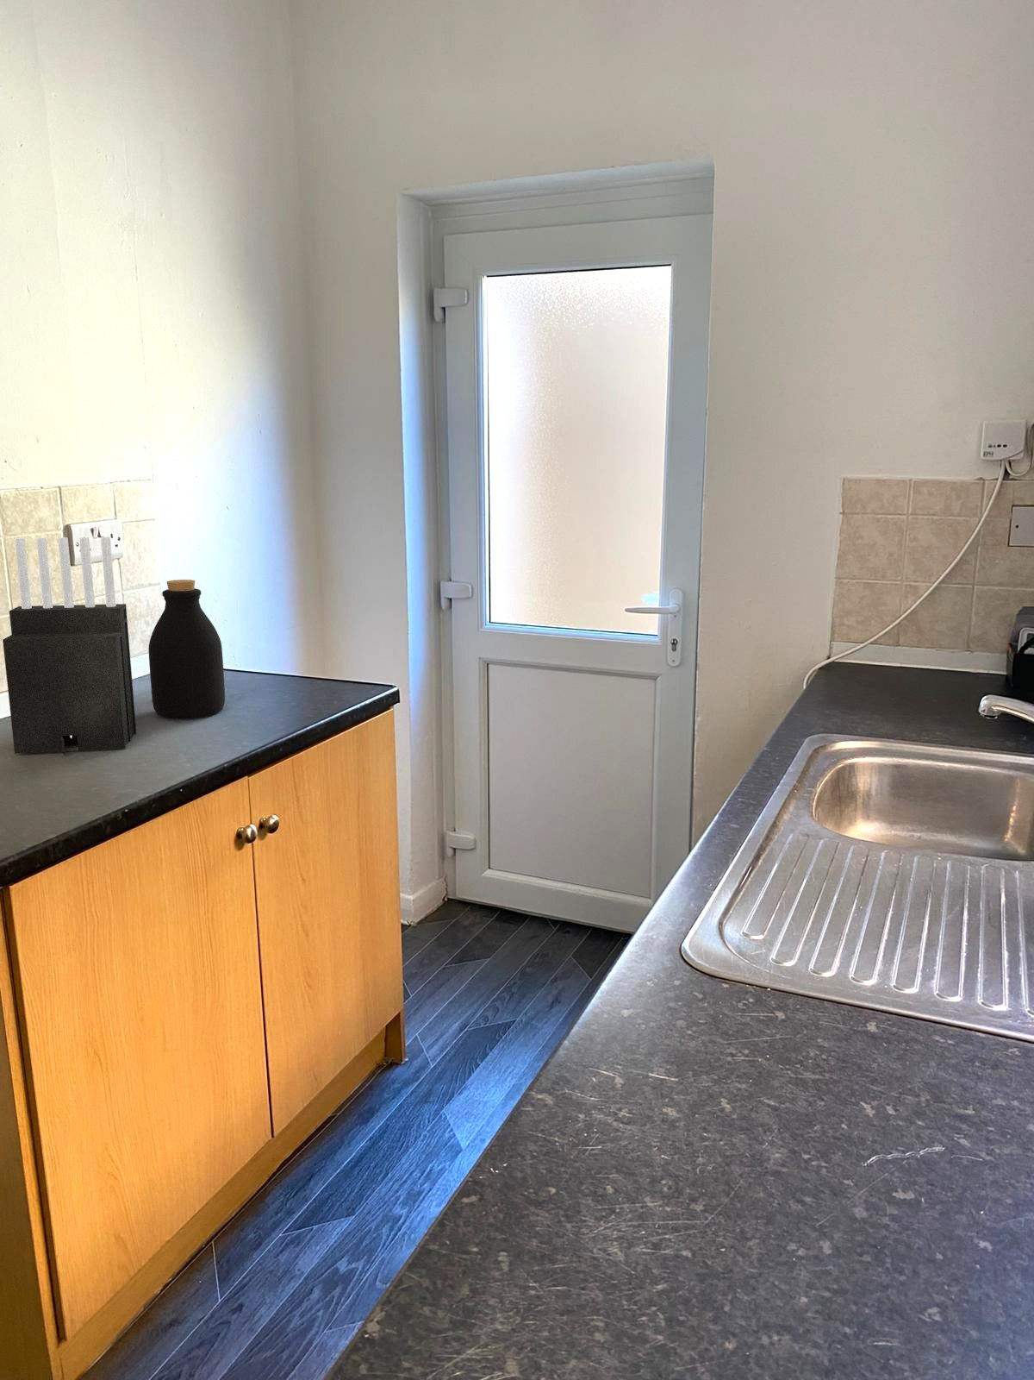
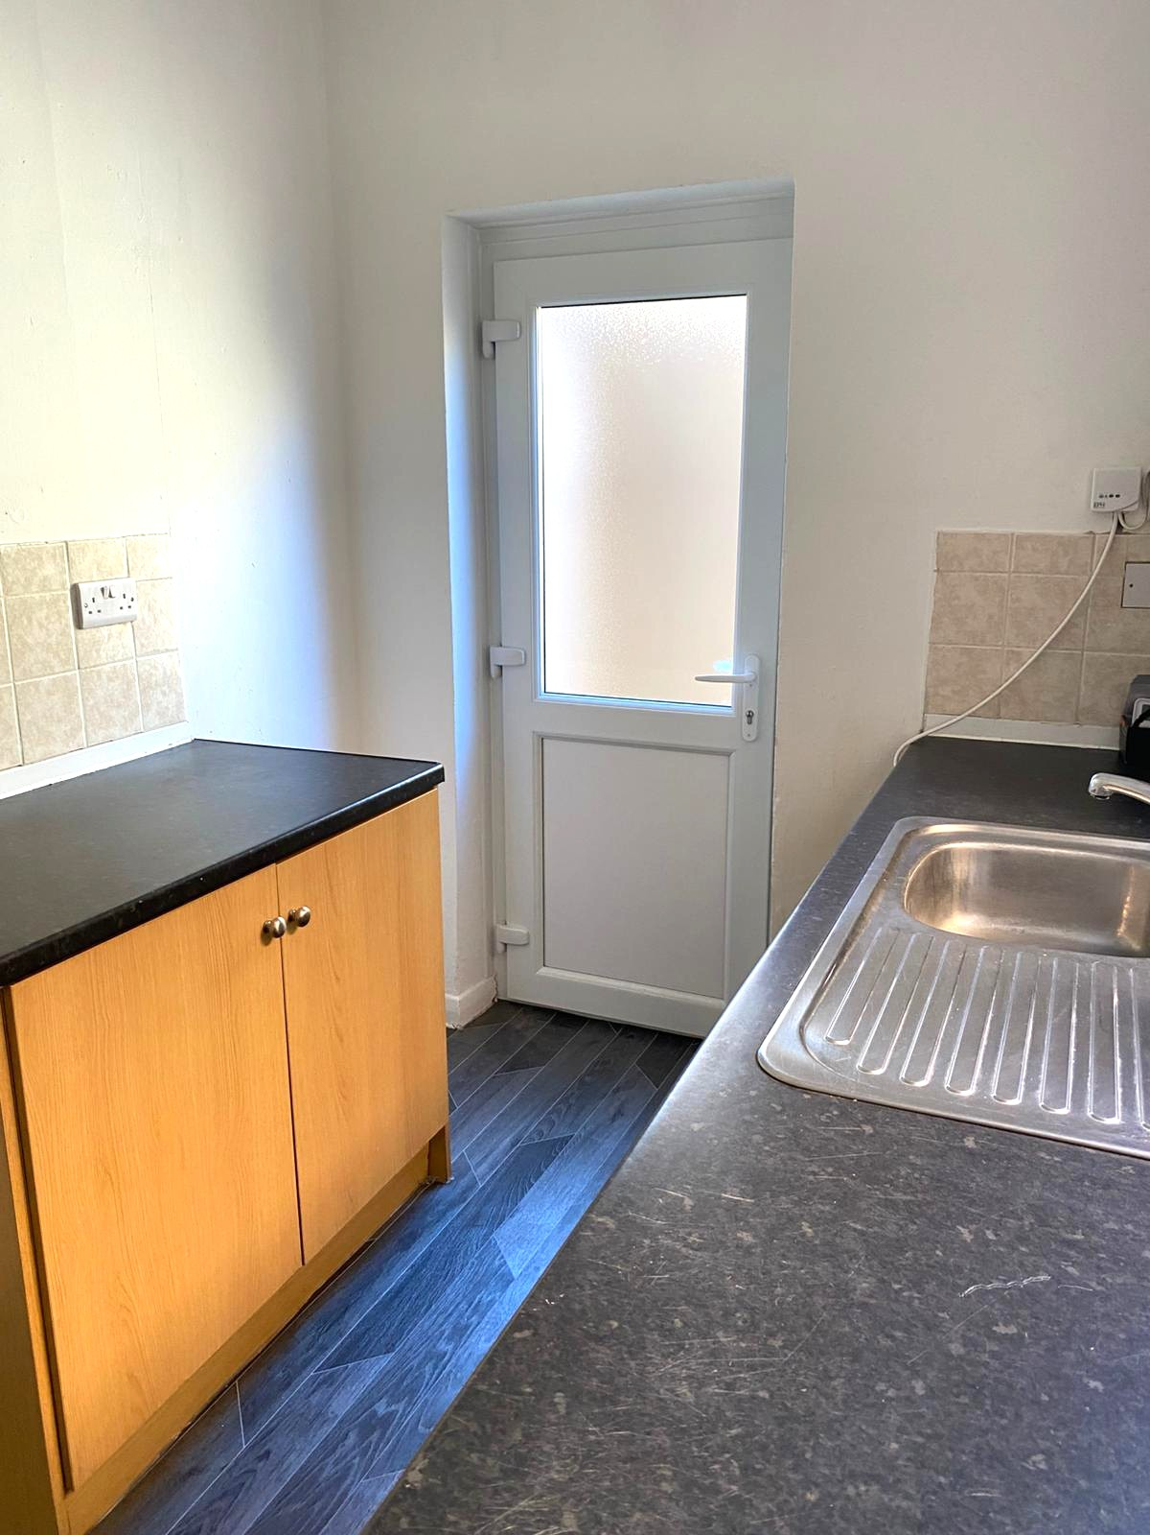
- bottle [148,579,226,719]
- knife block [2,537,137,755]
